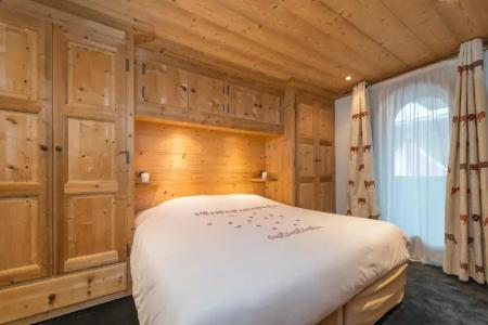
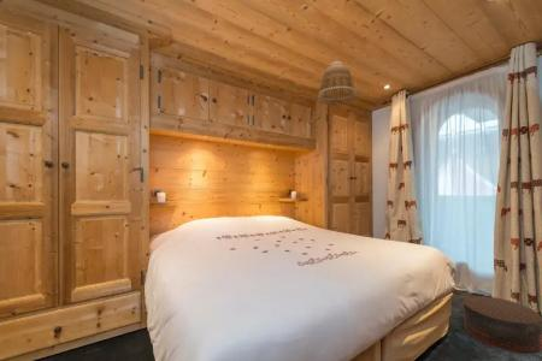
+ lamp shade [316,60,359,106]
+ stool [463,295,542,355]
